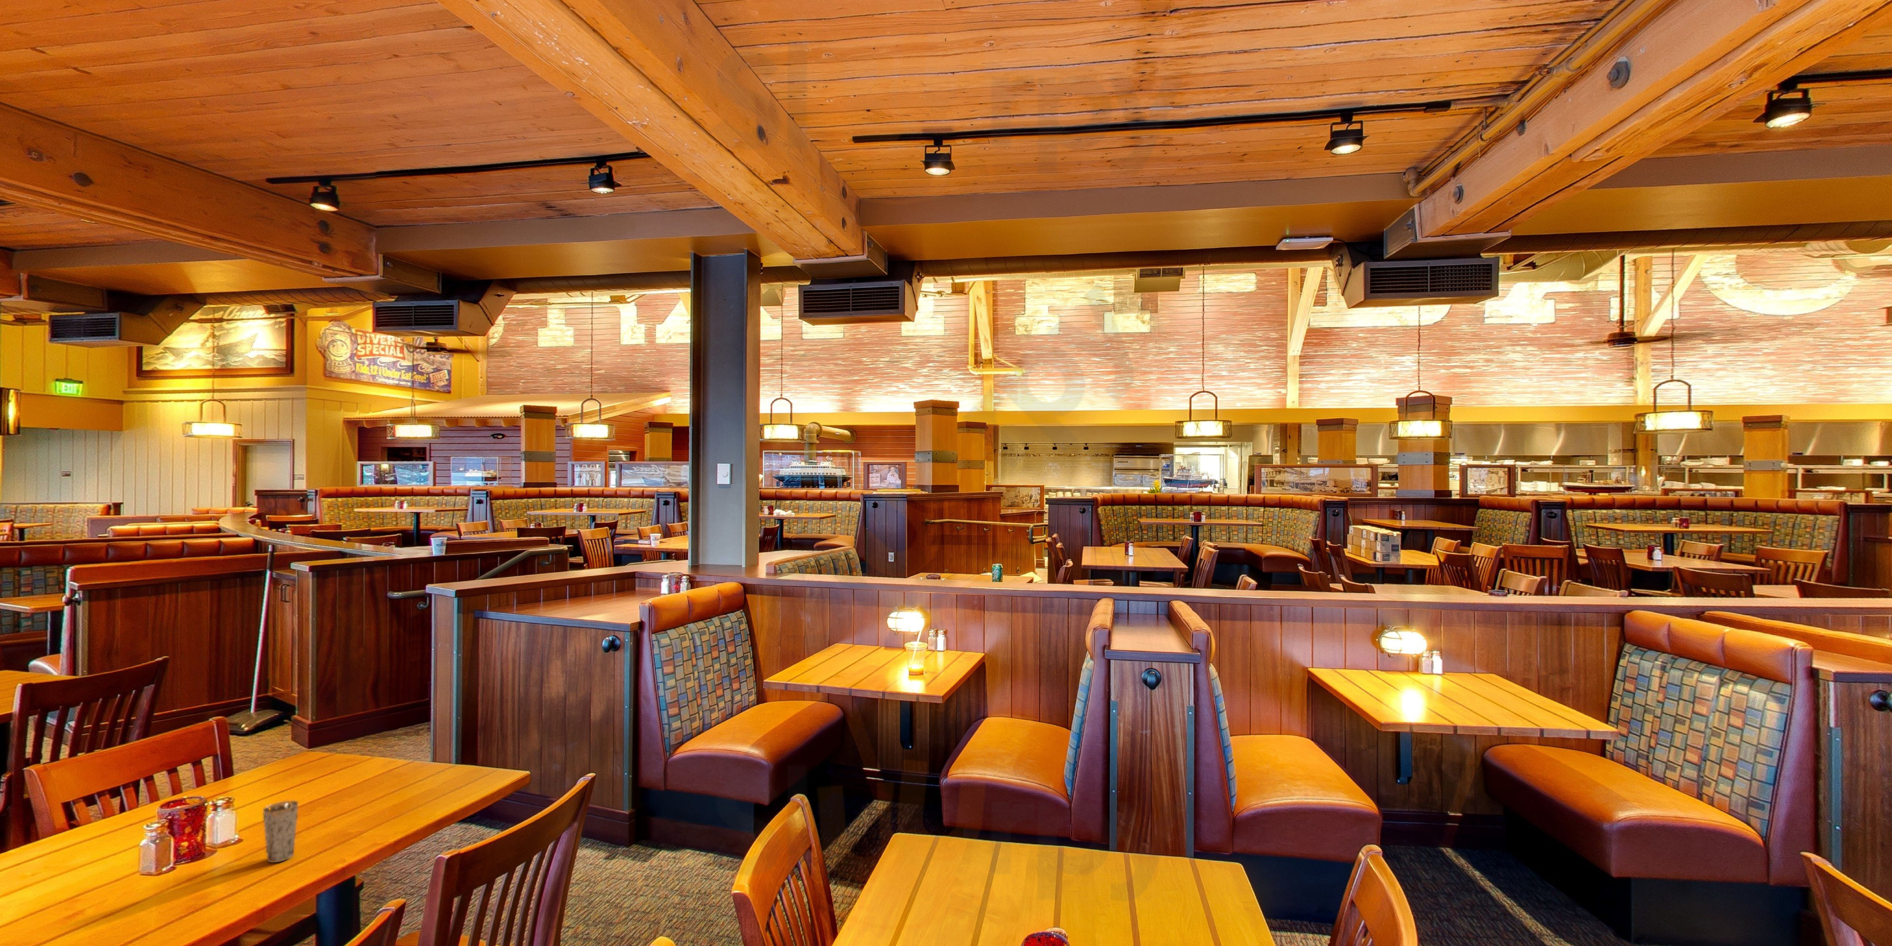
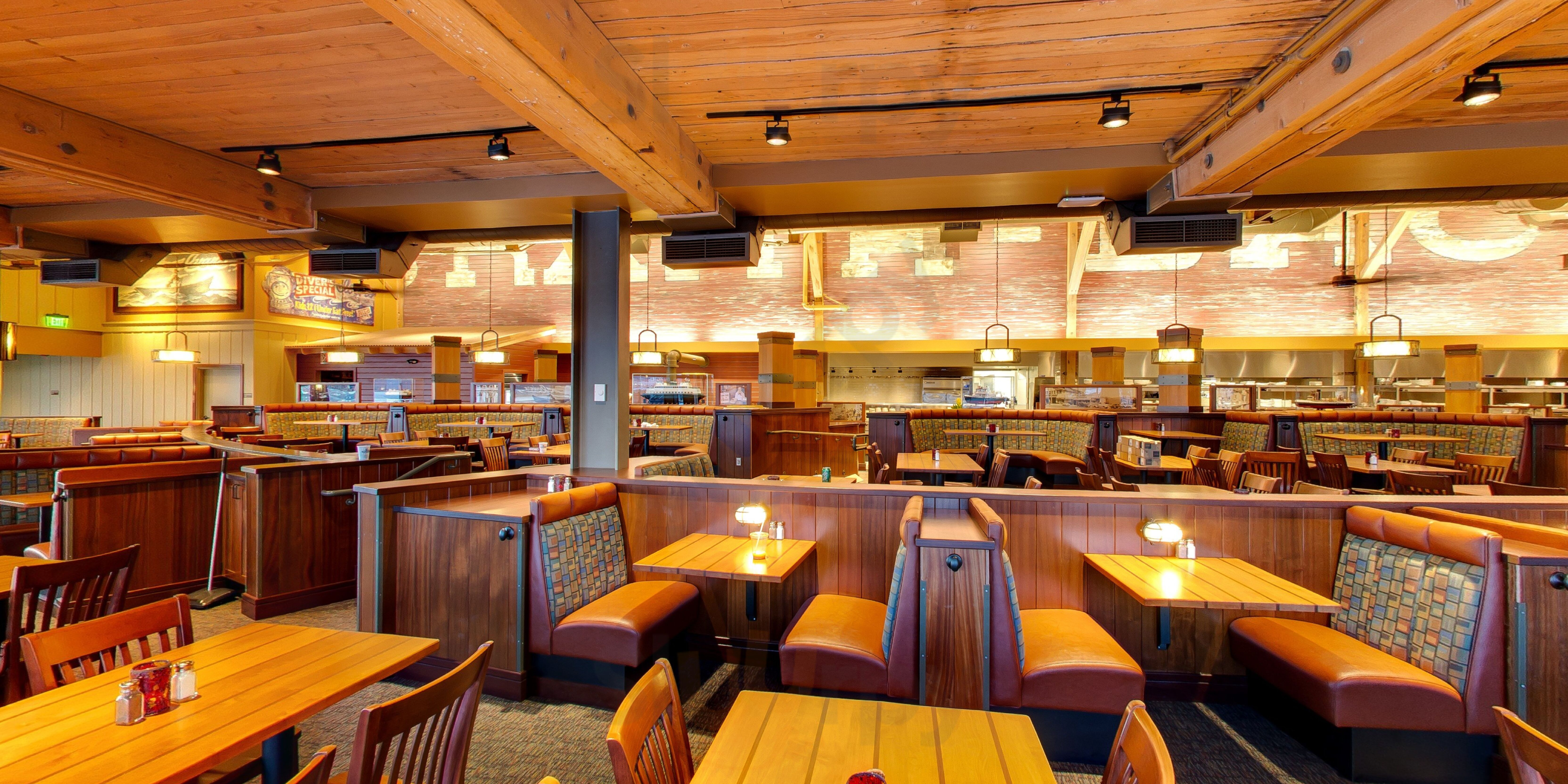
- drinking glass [262,800,299,863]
